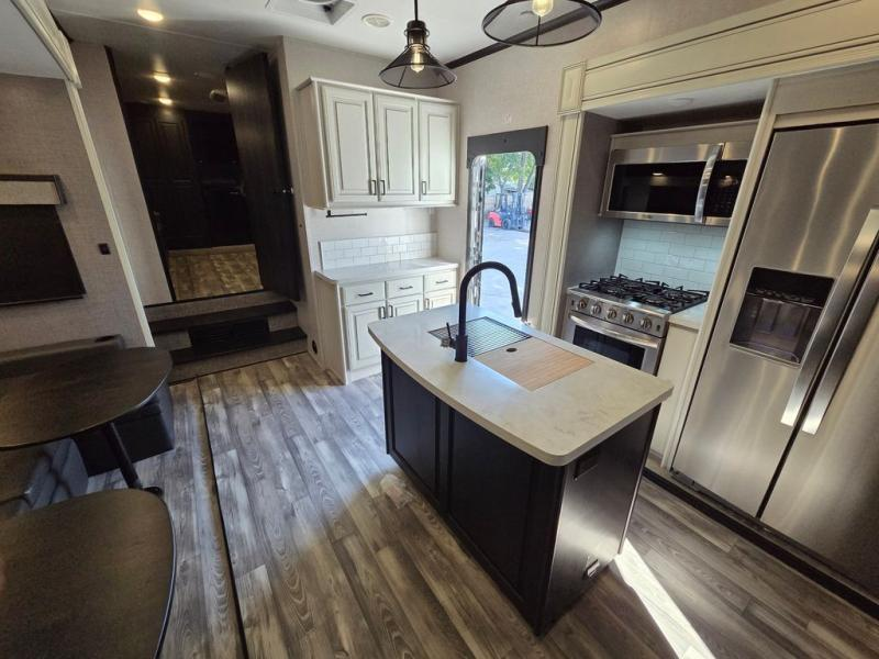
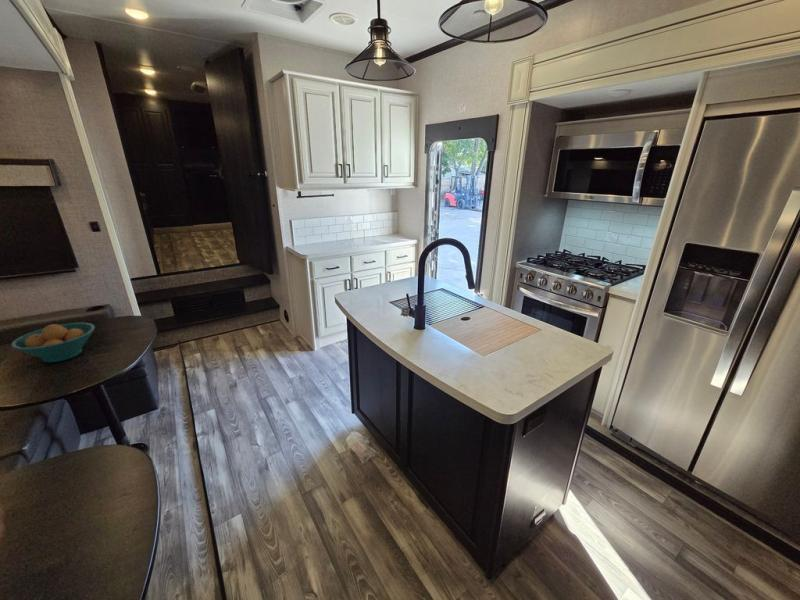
+ fruit bowl [10,322,96,363]
